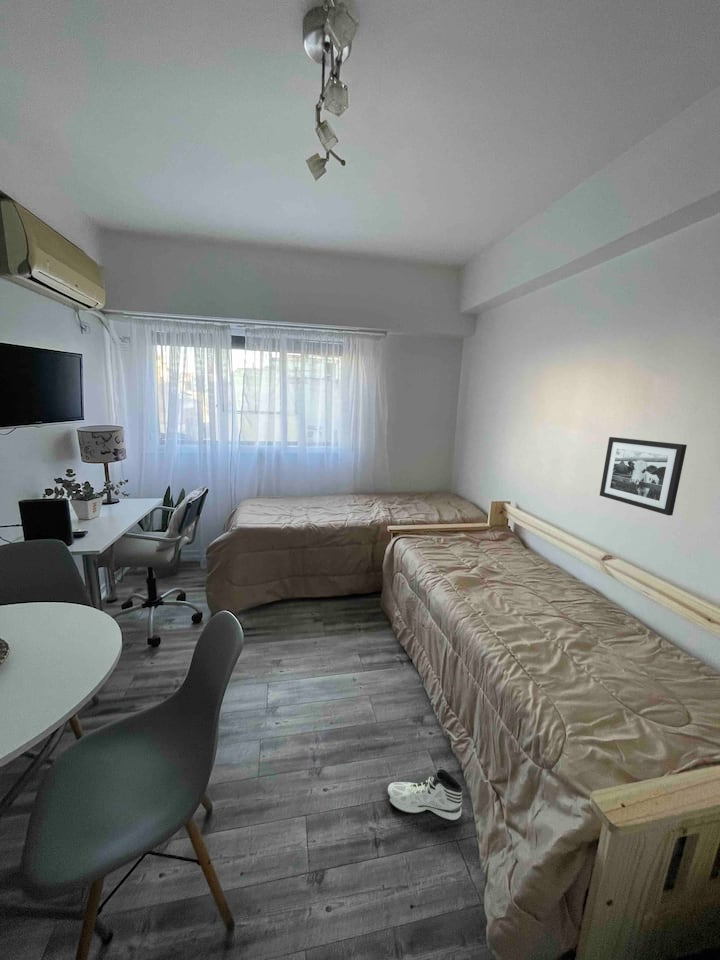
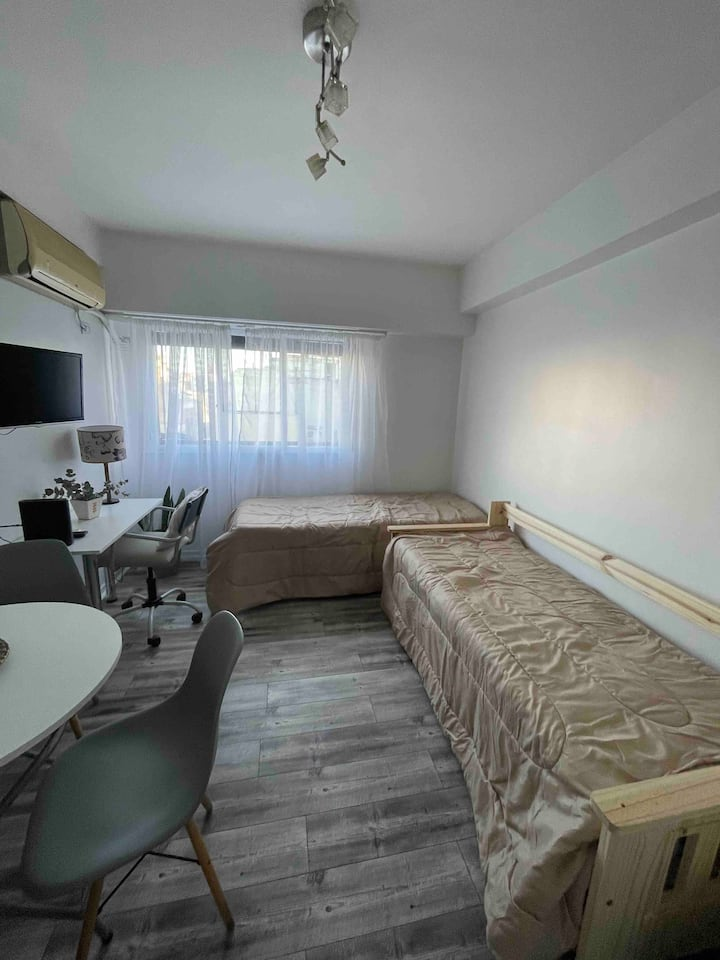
- picture frame [599,436,688,516]
- sneaker [385,768,463,822]
